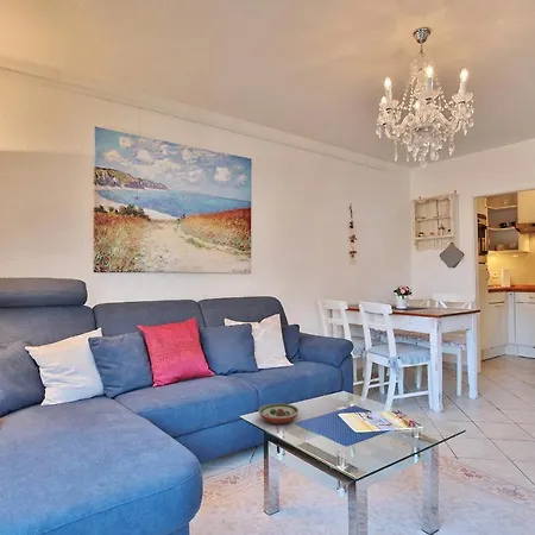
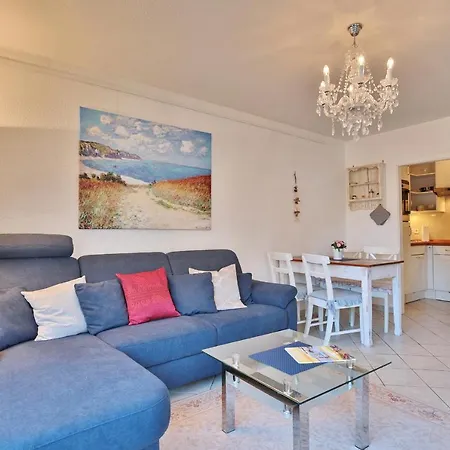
- decorative bowl [257,402,301,424]
